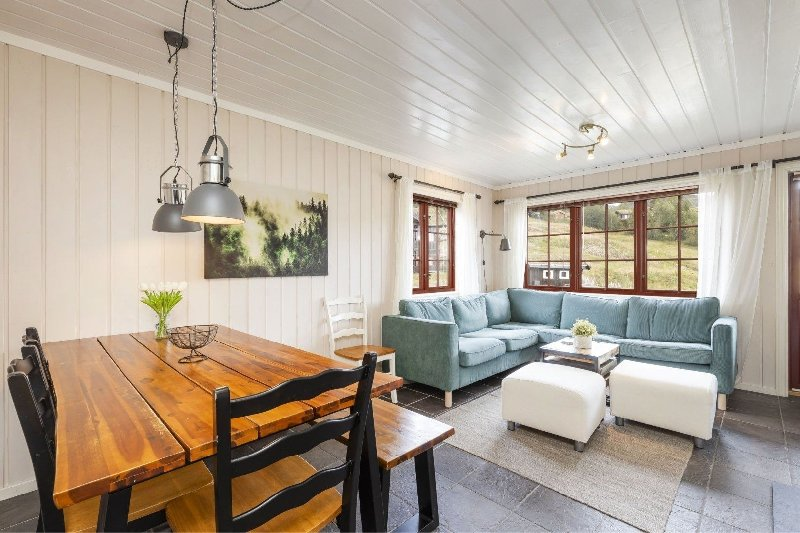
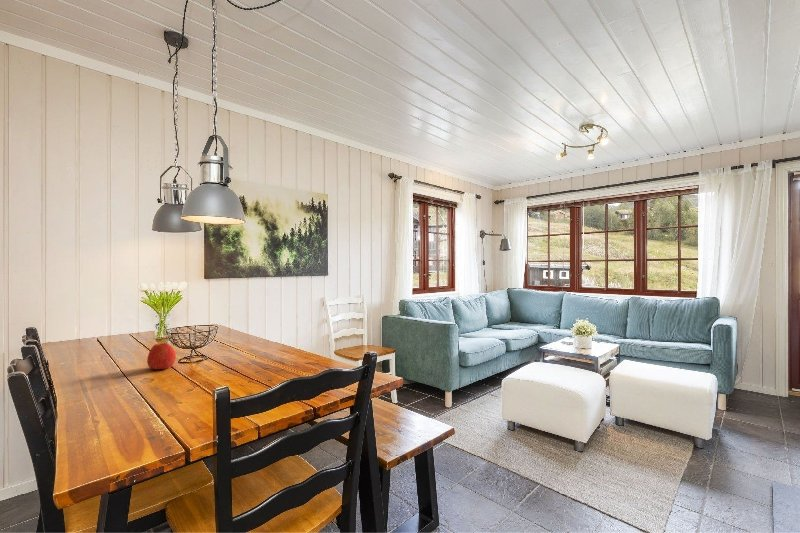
+ apple [146,342,177,371]
